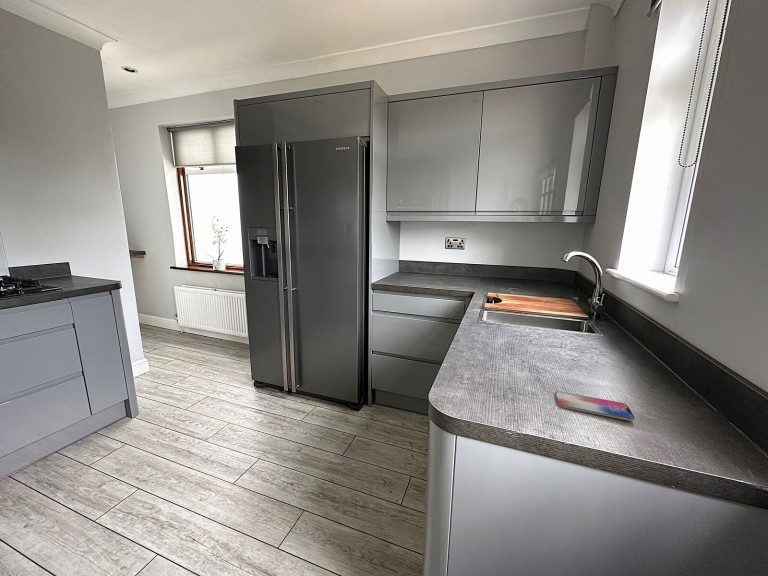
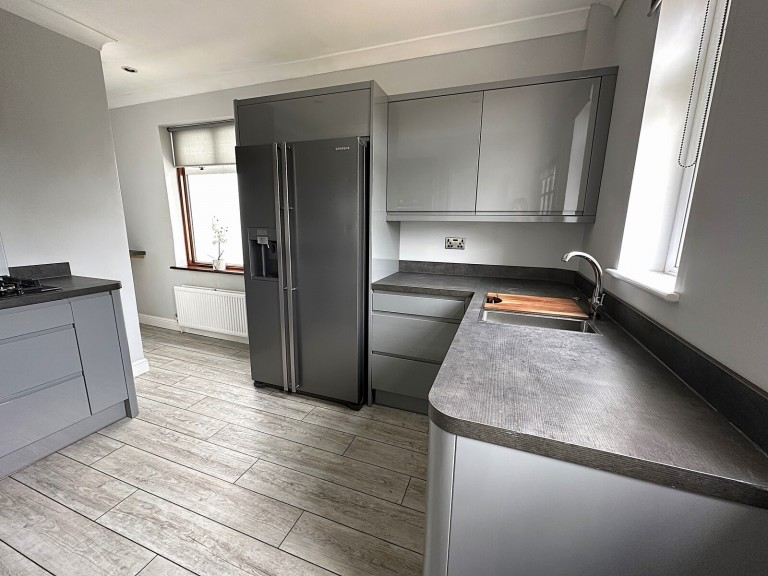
- smartphone [554,391,636,422]
